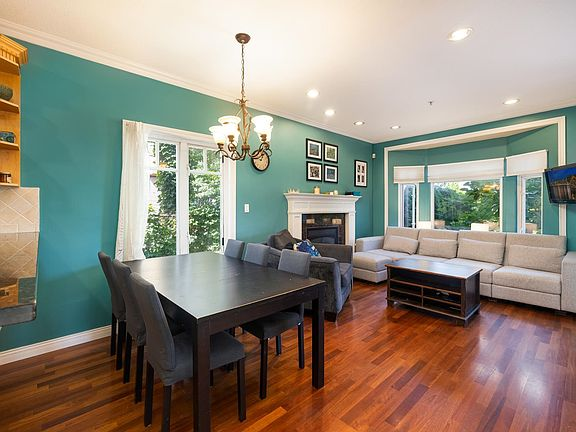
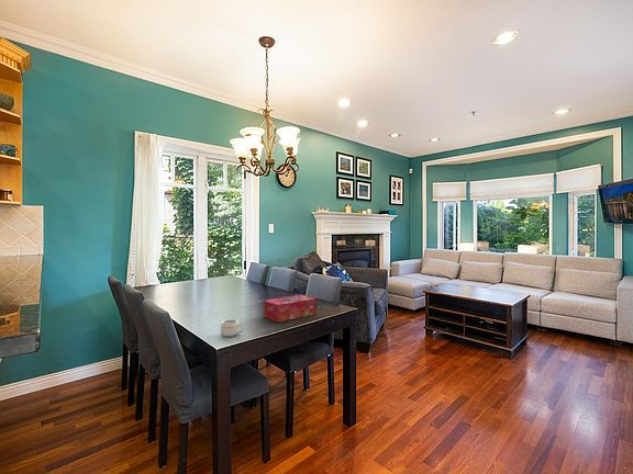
+ mug [220,318,245,338]
+ tissue box [263,294,318,323]
